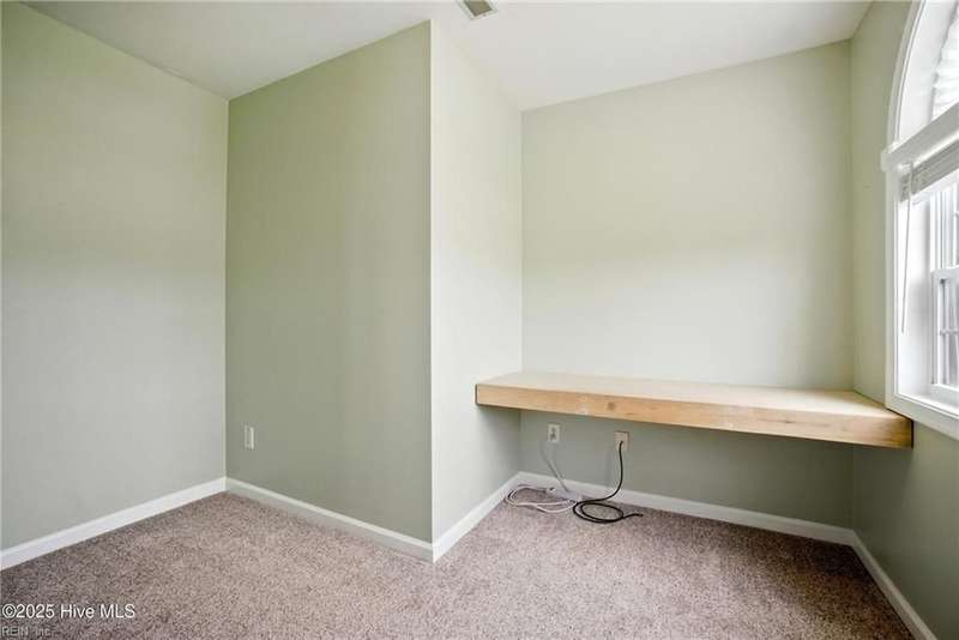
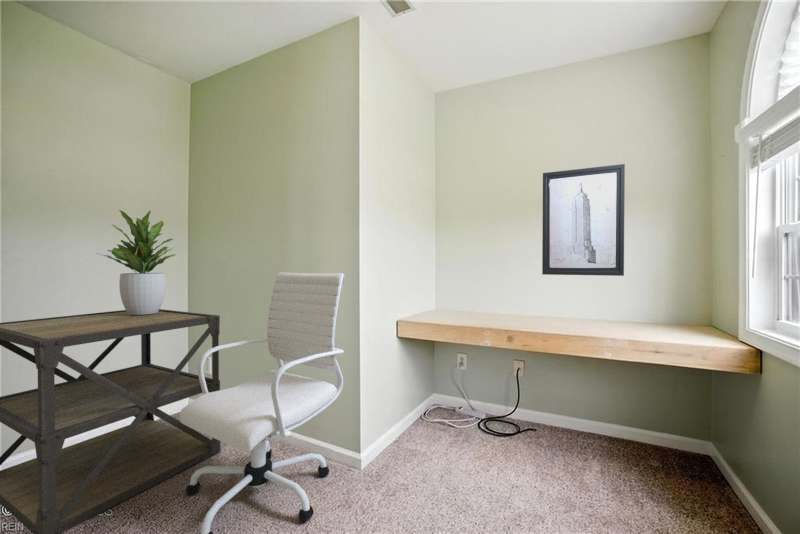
+ office chair [178,271,346,534]
+ potted plant [96,209,178,315]
+ wall art [541,163,626,277]
+ shelving unit [0,308,221,534]
